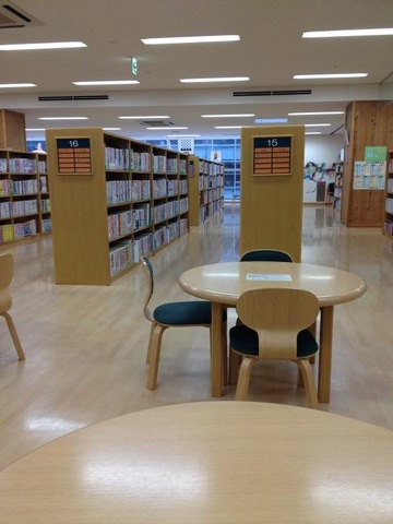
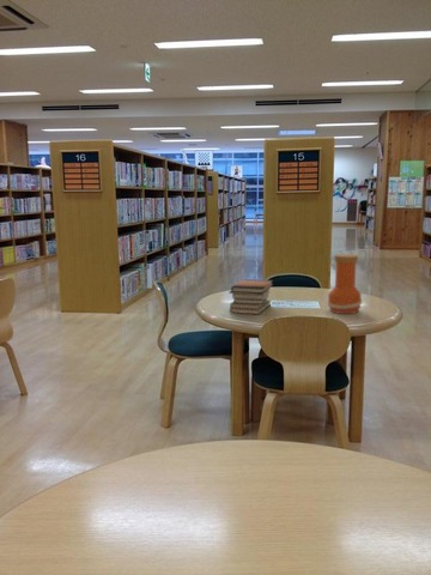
+ book stack [229,278,274,315]
+ vase [327,253,363,315]
